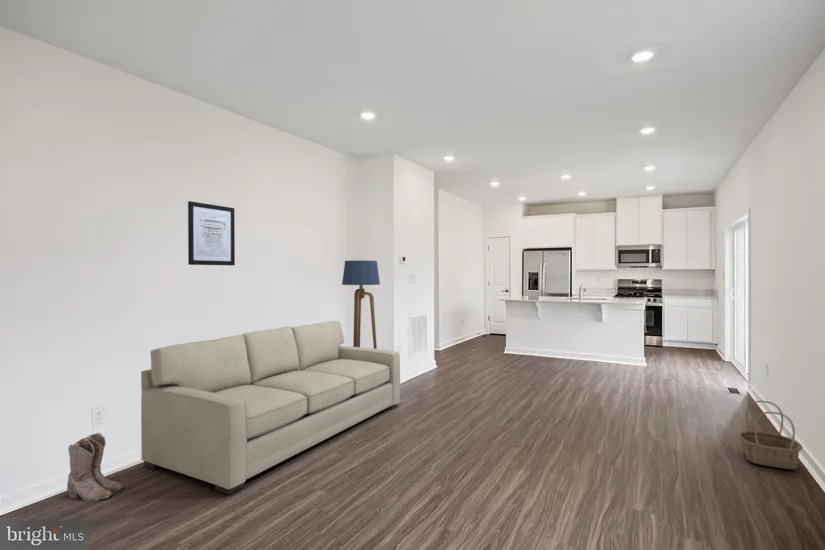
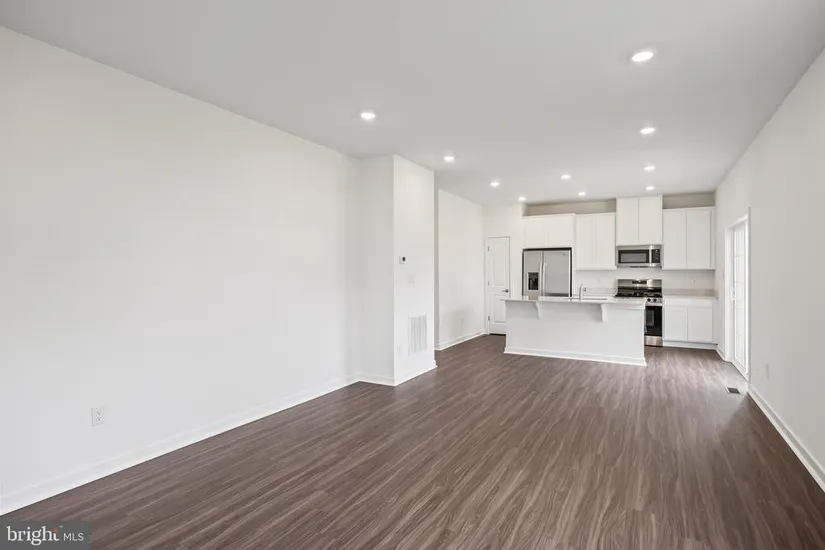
- basket [737,400,804,470]
- boots [66,432,125,502]
- floor lamp [341,259,381,349]
- wall art [187,200,236,266]
- sofa [140,320,401,496]
